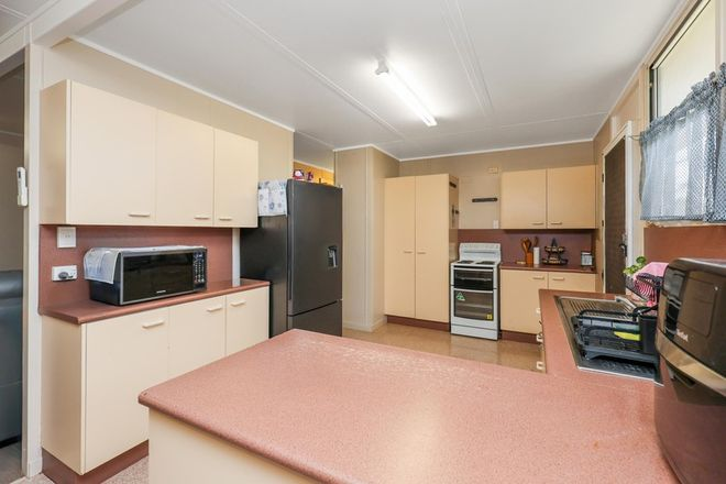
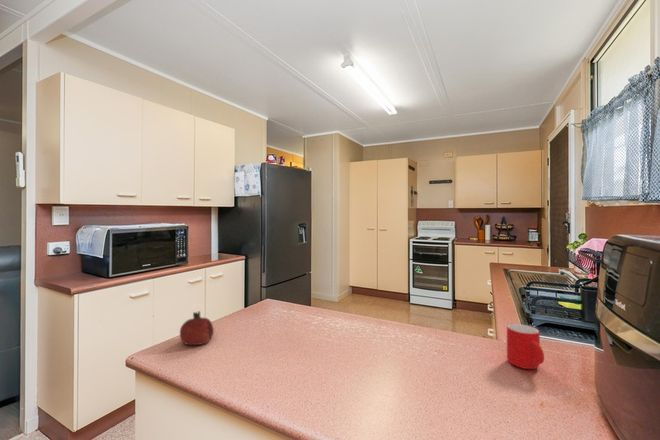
+ mug [506,323,545,370]
+ fruit [179,310,215,346]
